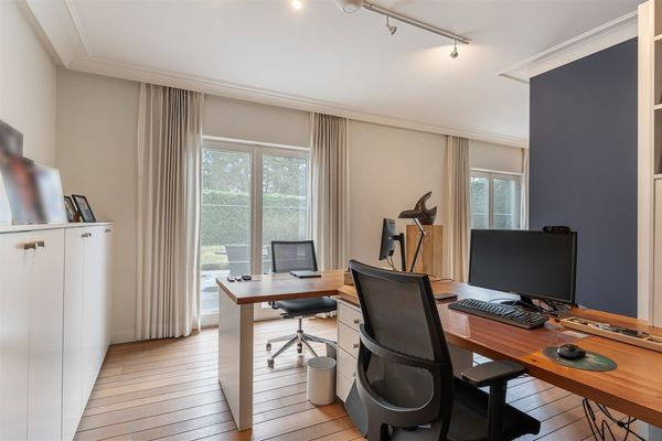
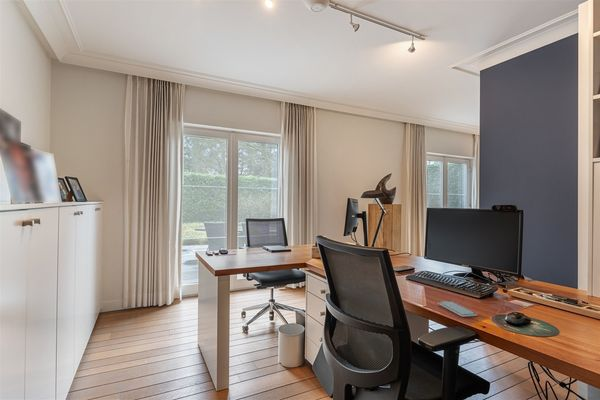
+ smartphone [437,300,478,318]
